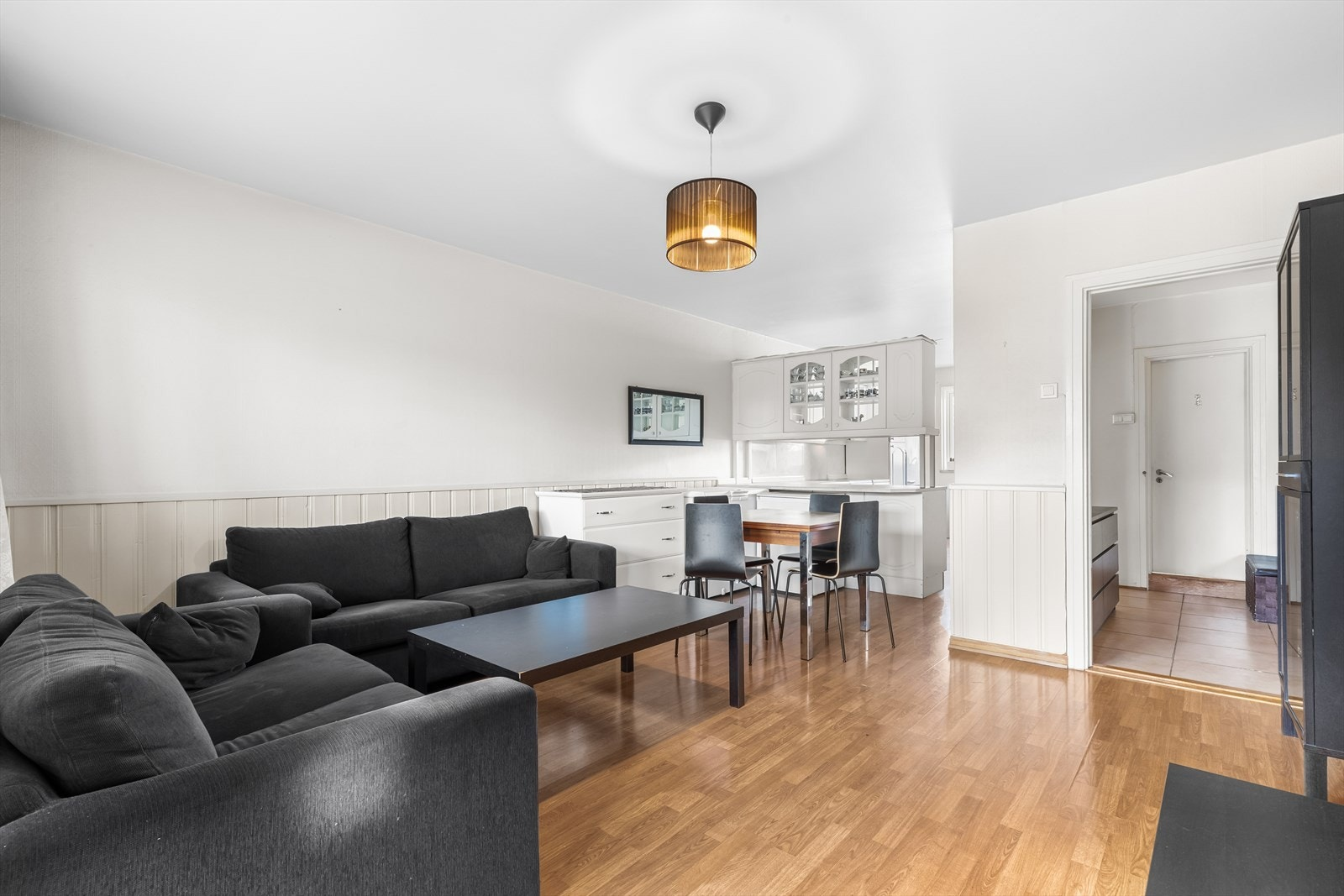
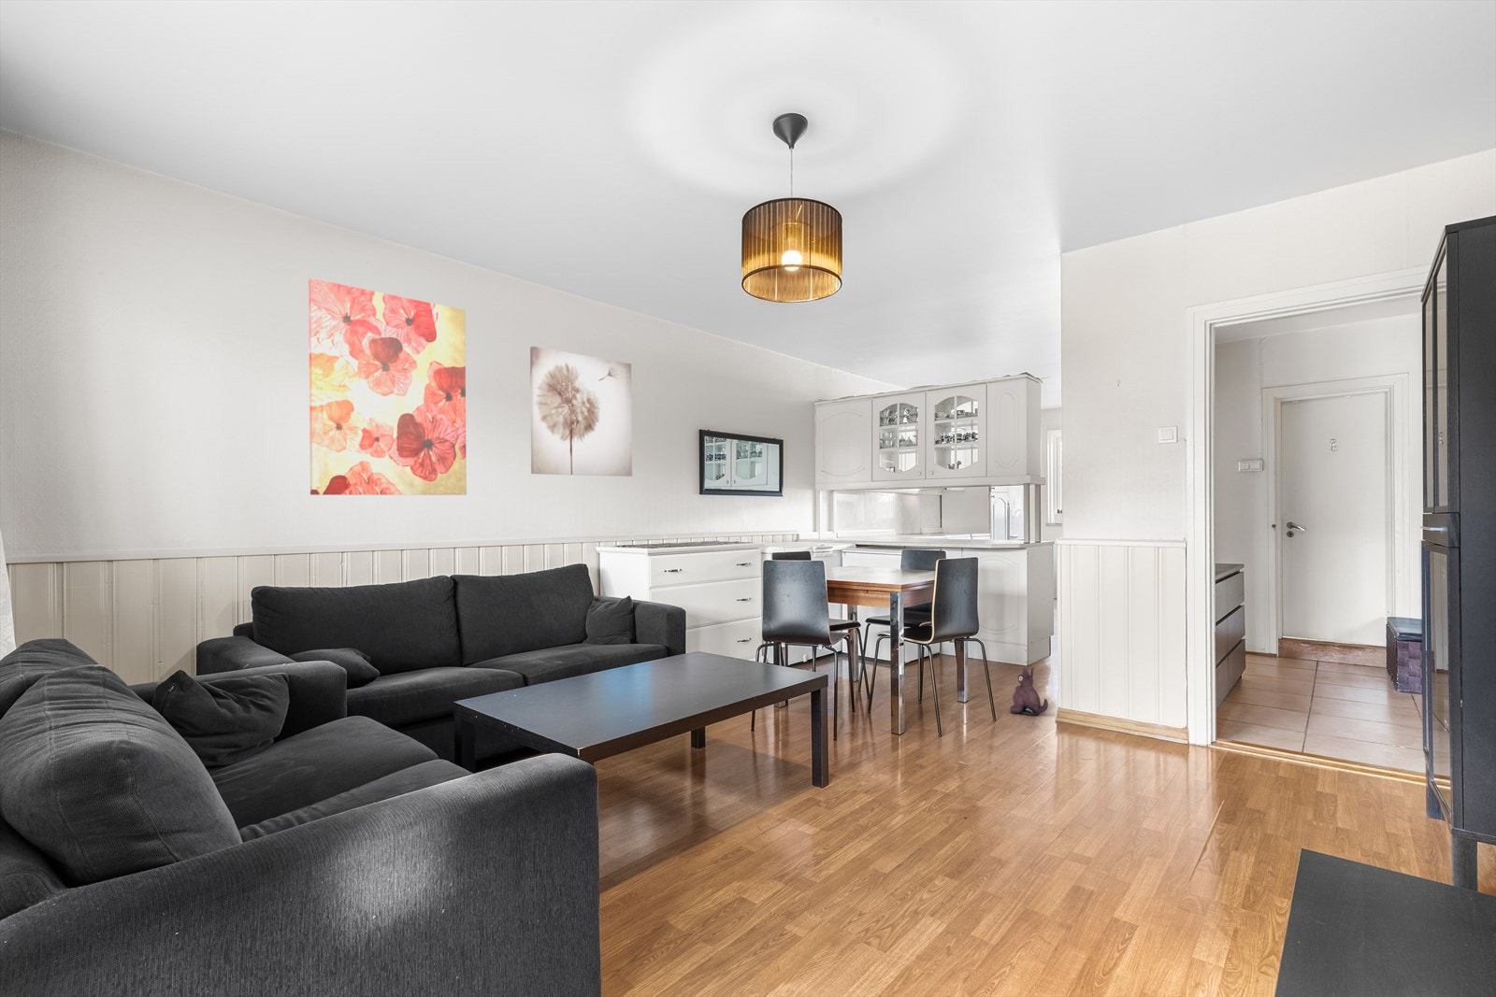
+ wall art [529,346,633,477]
+ plush toy [1008,667,1049,717]
+ wall art [307,277,468,496]
